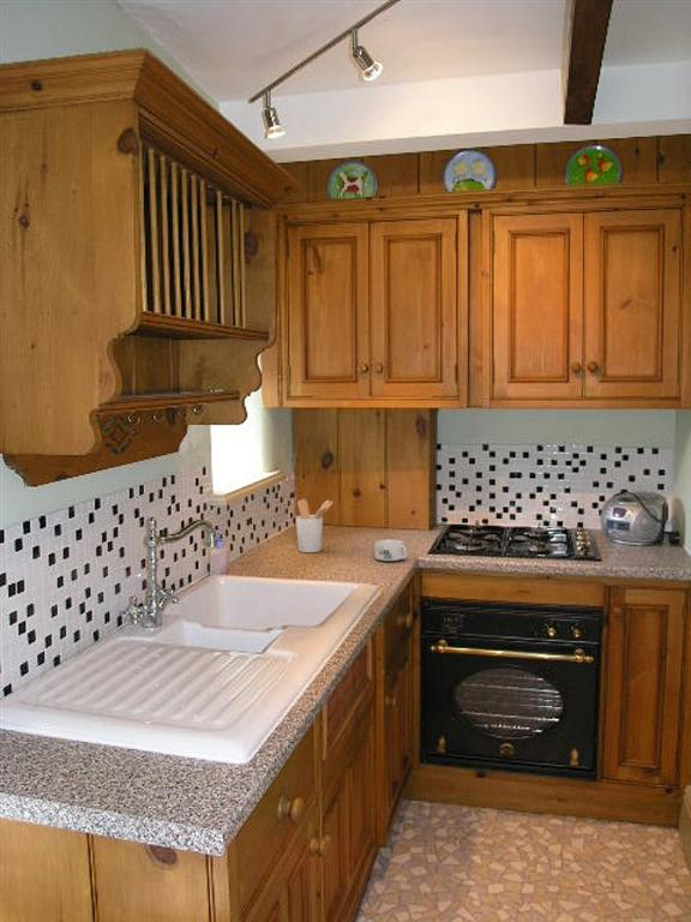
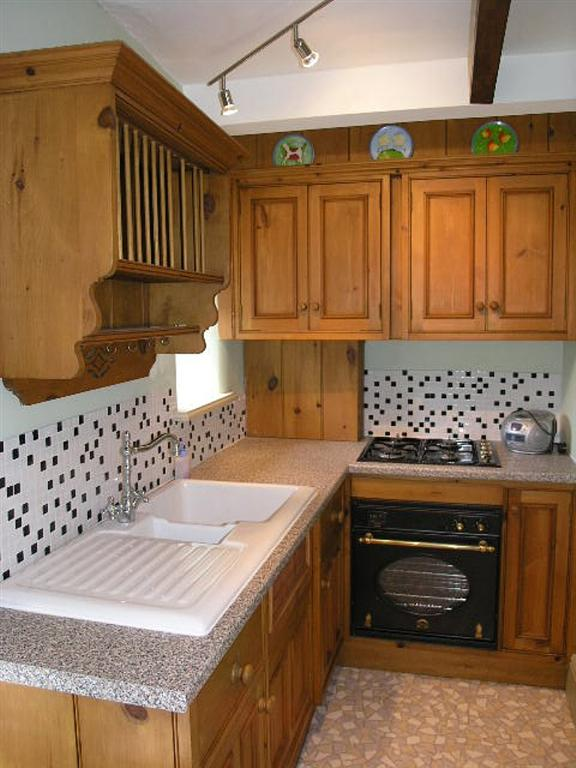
- utensil holder [295,498,335,553]
- mug [373,539,408,562]
